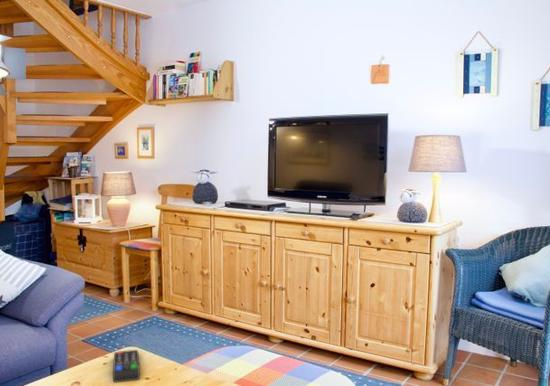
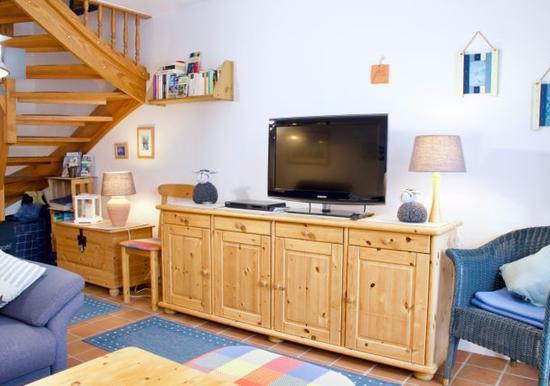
- remote control [112,349,141,383]
